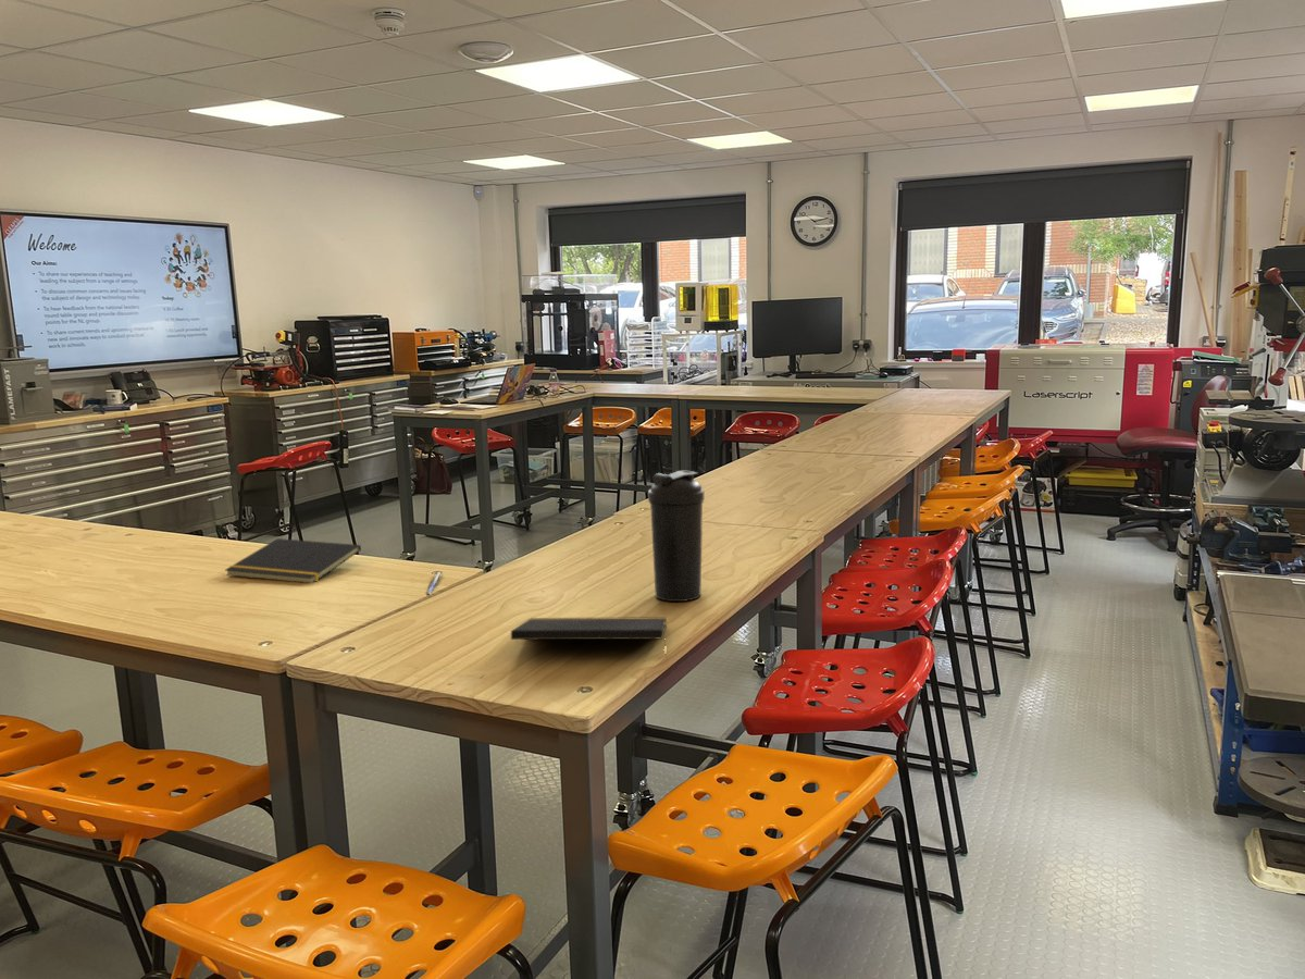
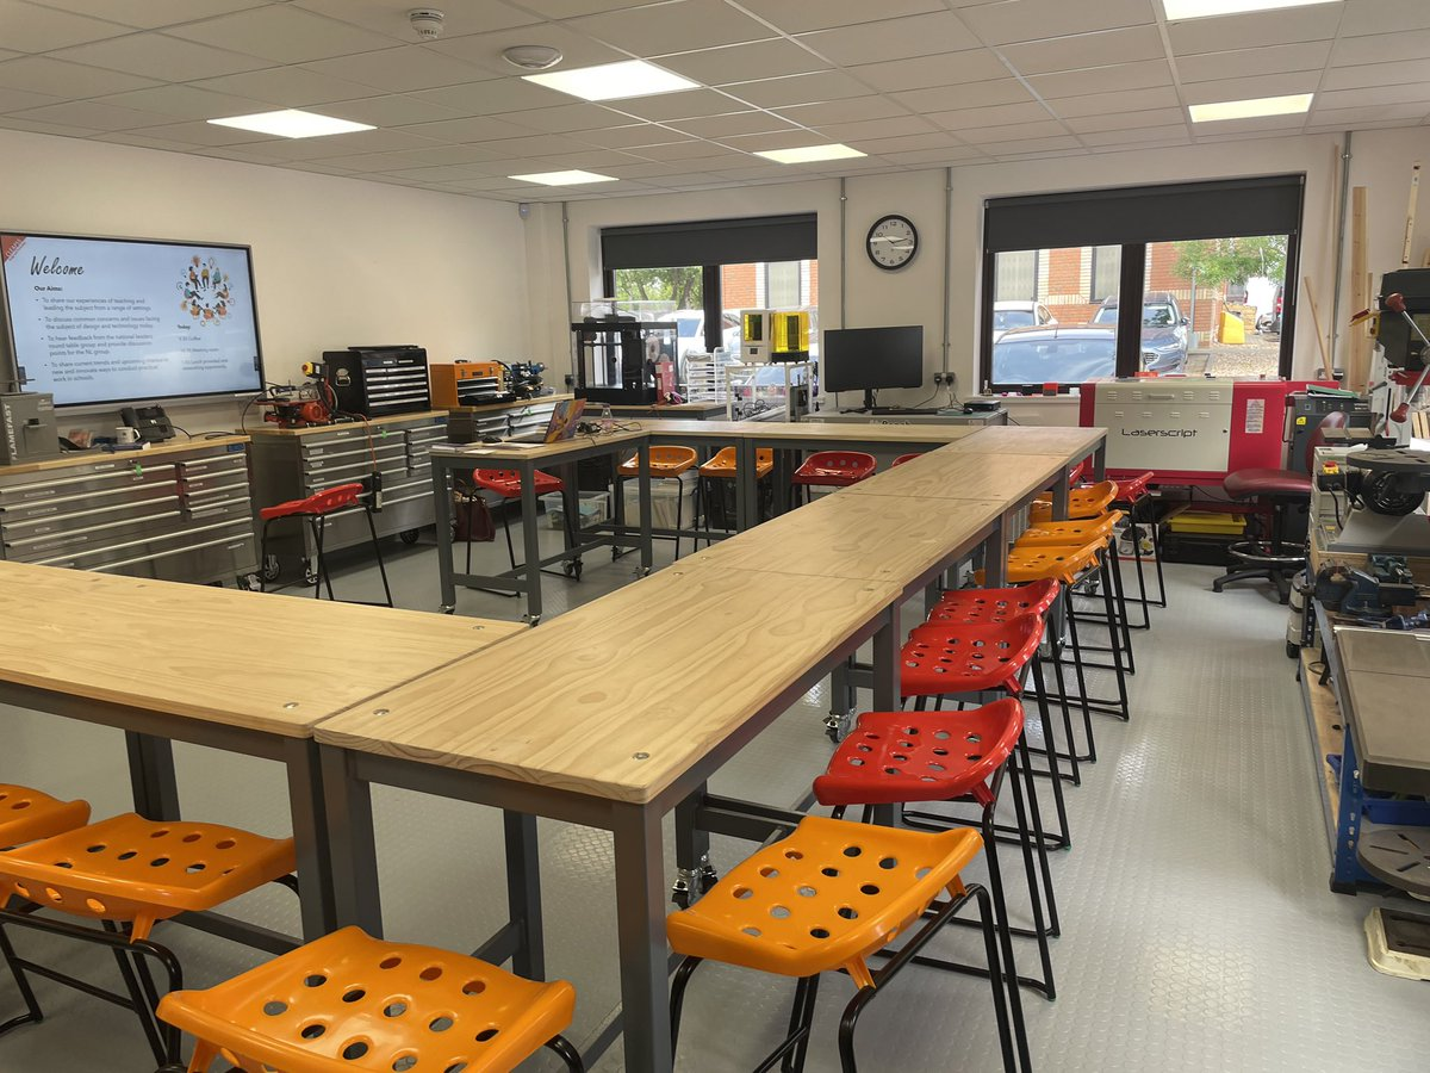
- notepad [224,537,362,584]
- water bottle [647,470,705,603]
- notepad [510,616,669,660]
- pen [425,571,445,596]
